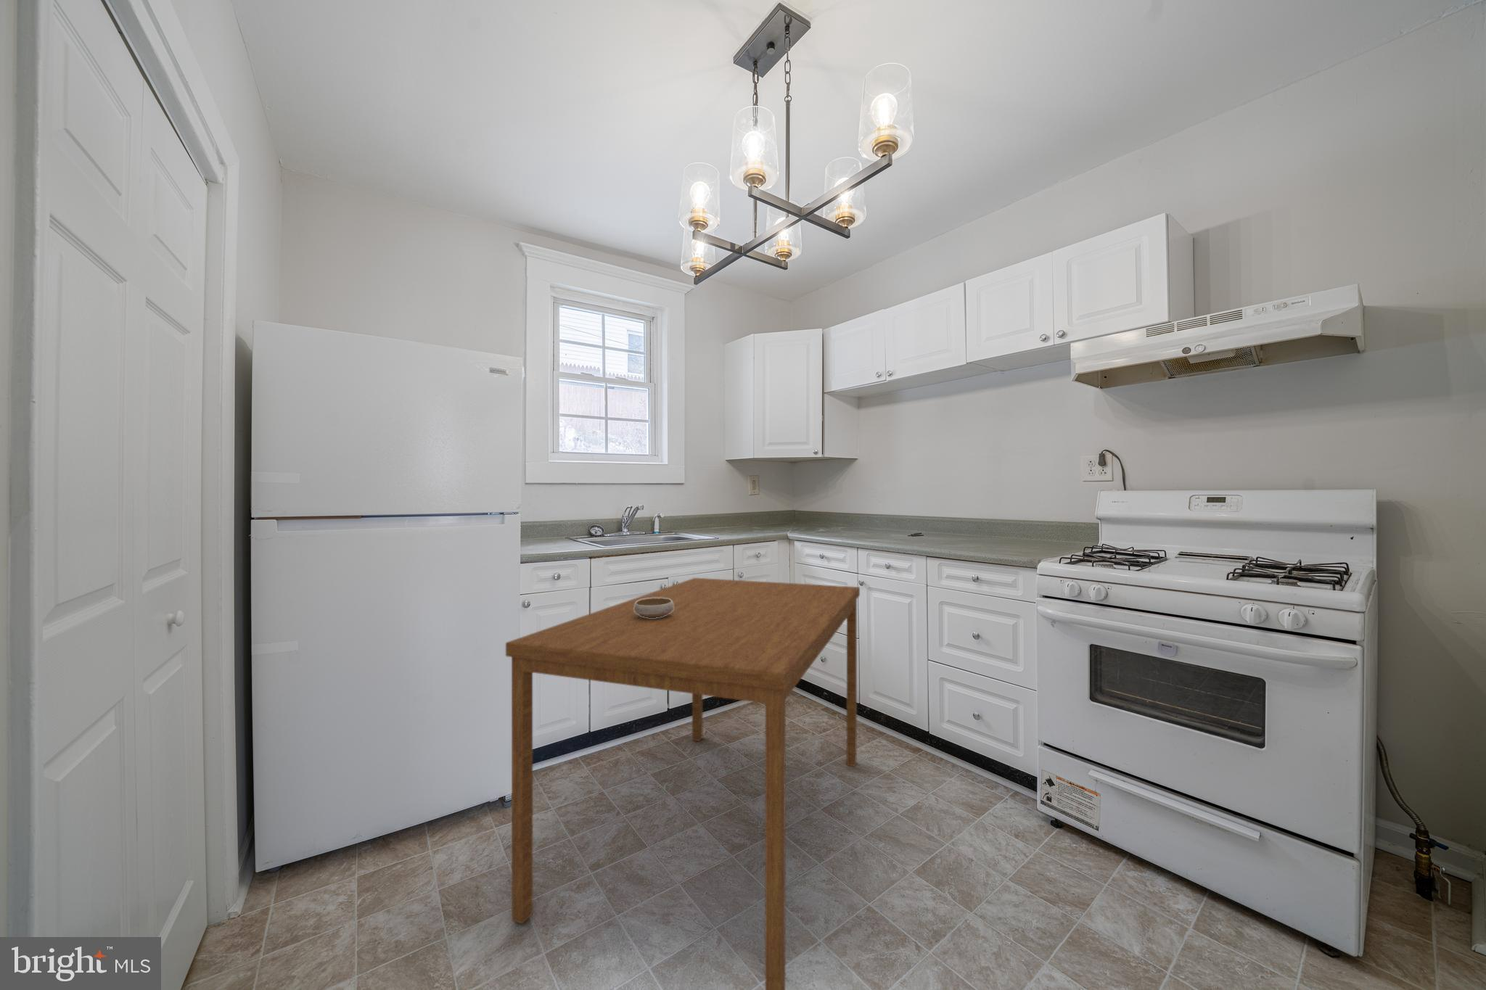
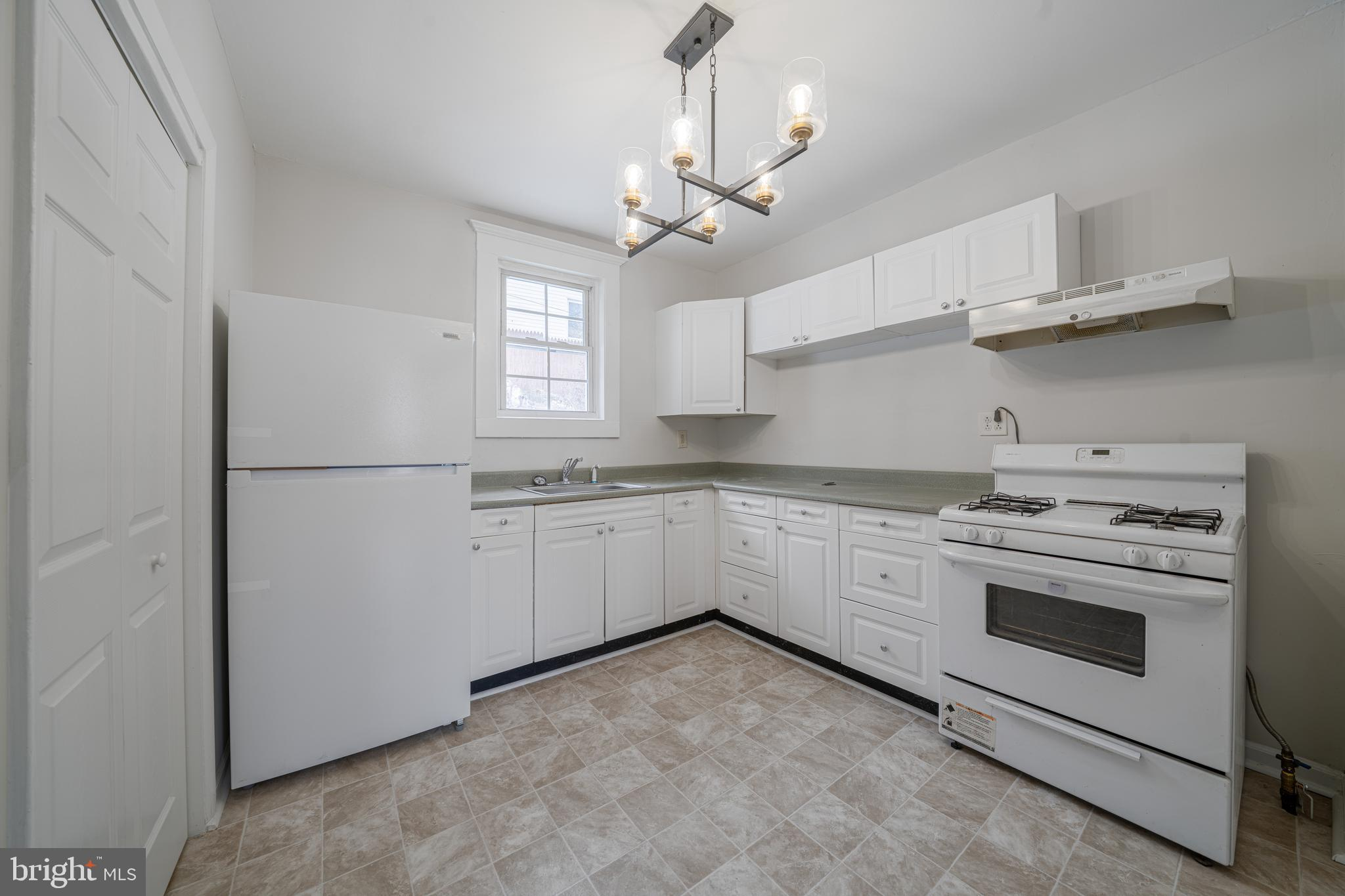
- bowl [634,598,673,618]
- dining table [505,578,861,990]
